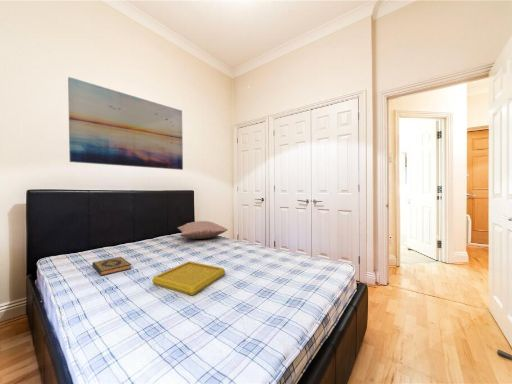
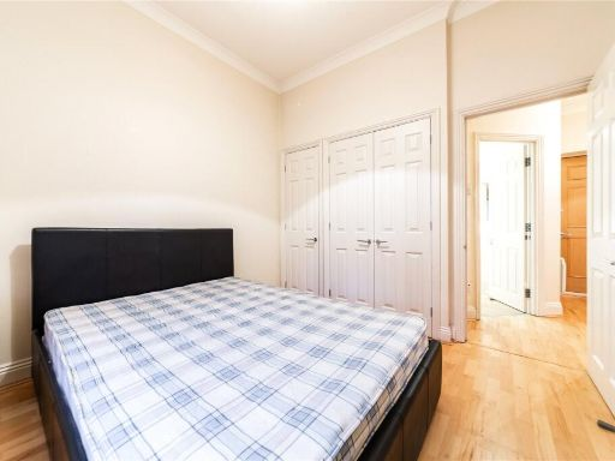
- wall art [67,76,184,171]
- hardback book [91,256,132,276]
- pillow [177,220,229,240]
- serving tray [151,261,226,296]
